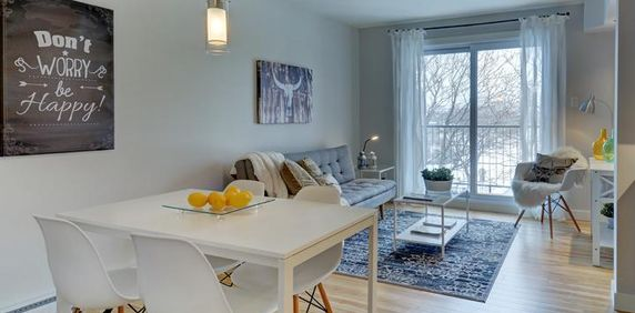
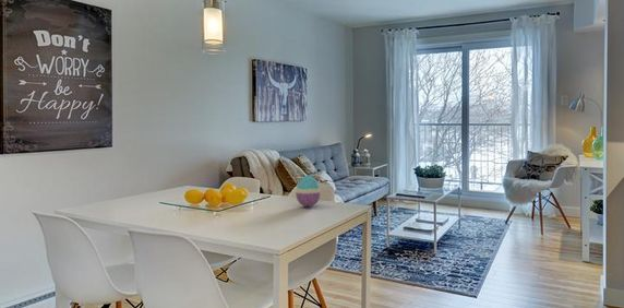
+ decorative egg [295,174,321,208]
